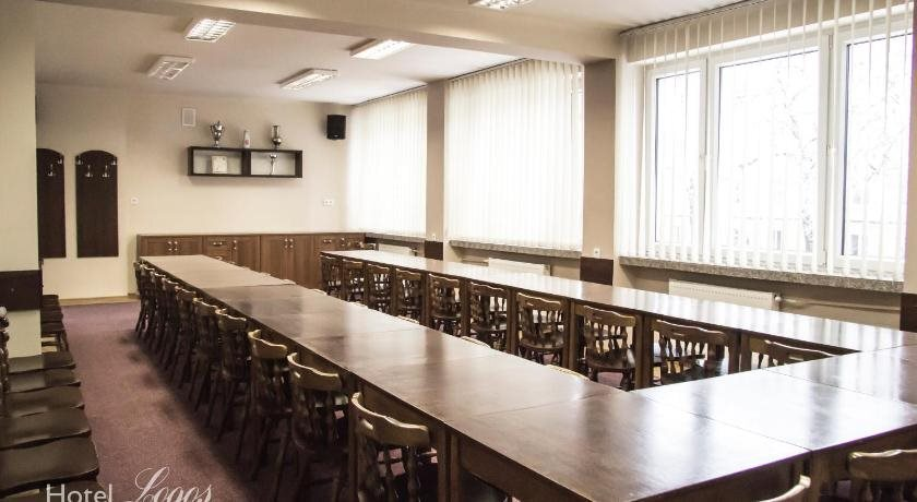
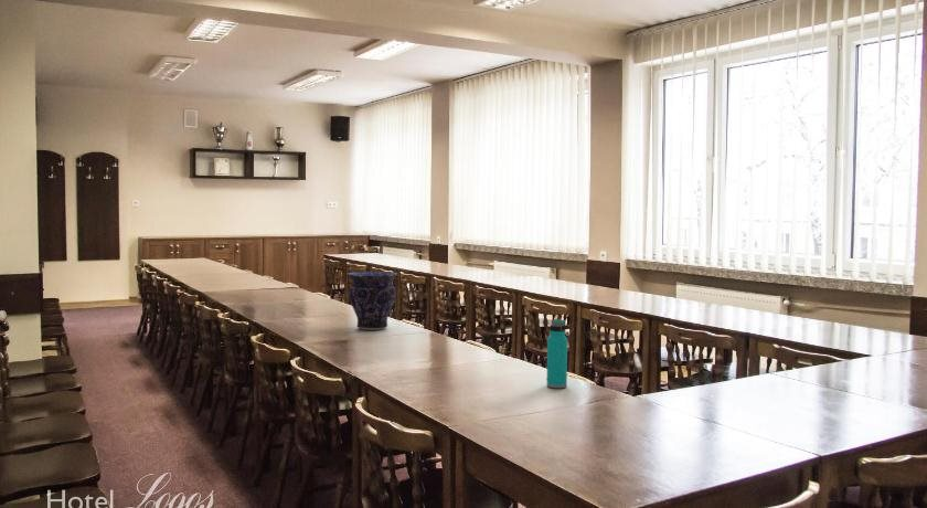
+ vase [347,271,398,331]
+ water bottle [545,318,568,389]
